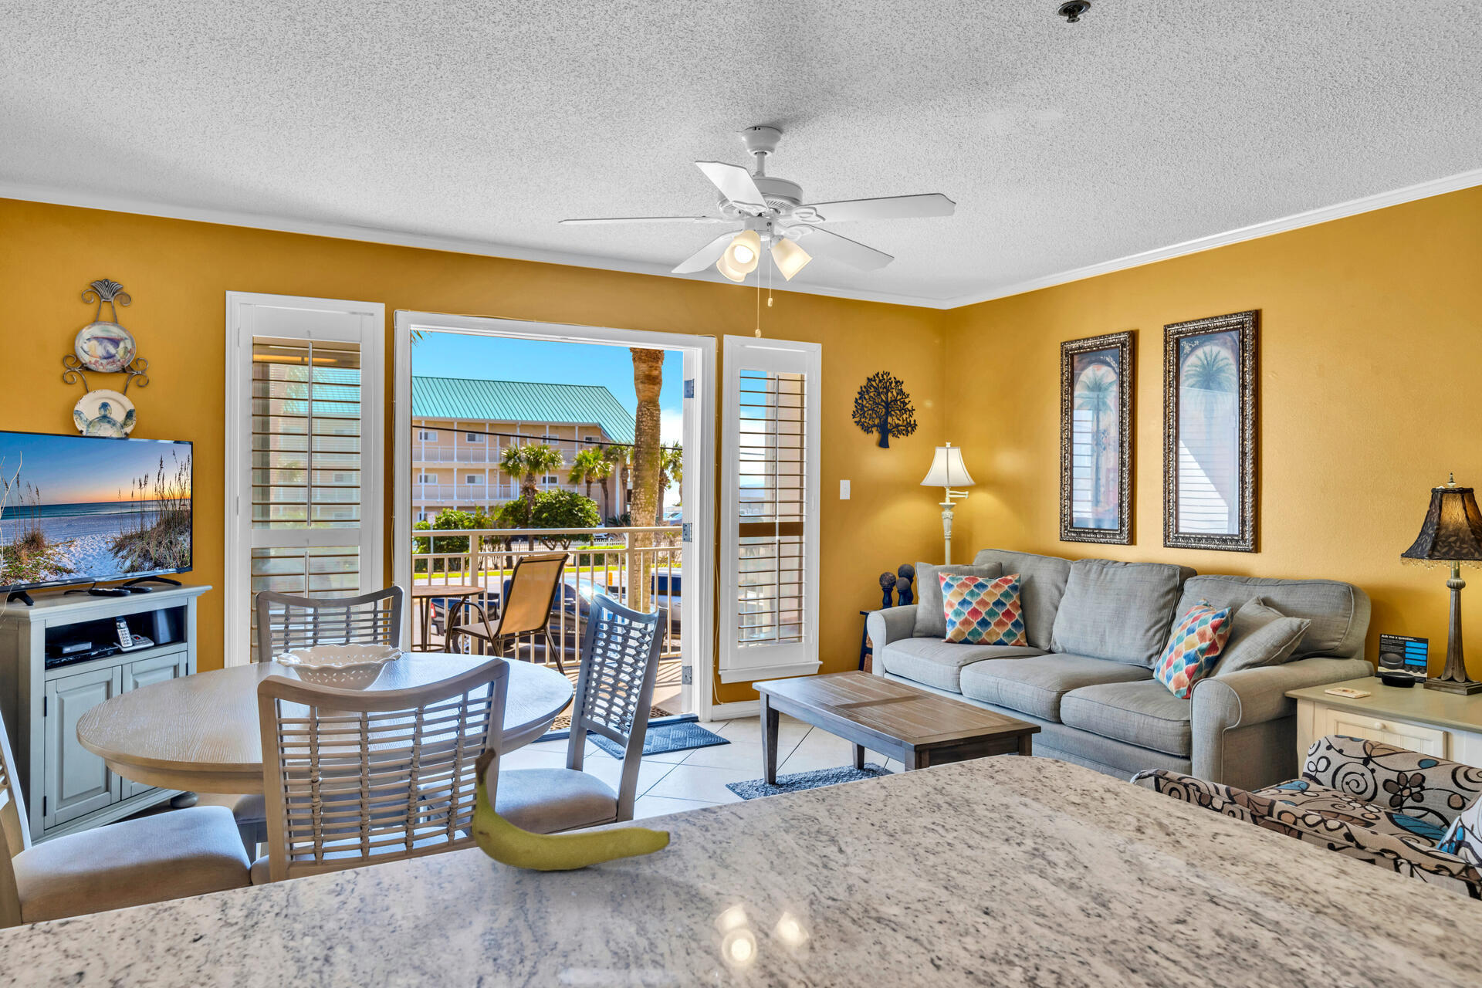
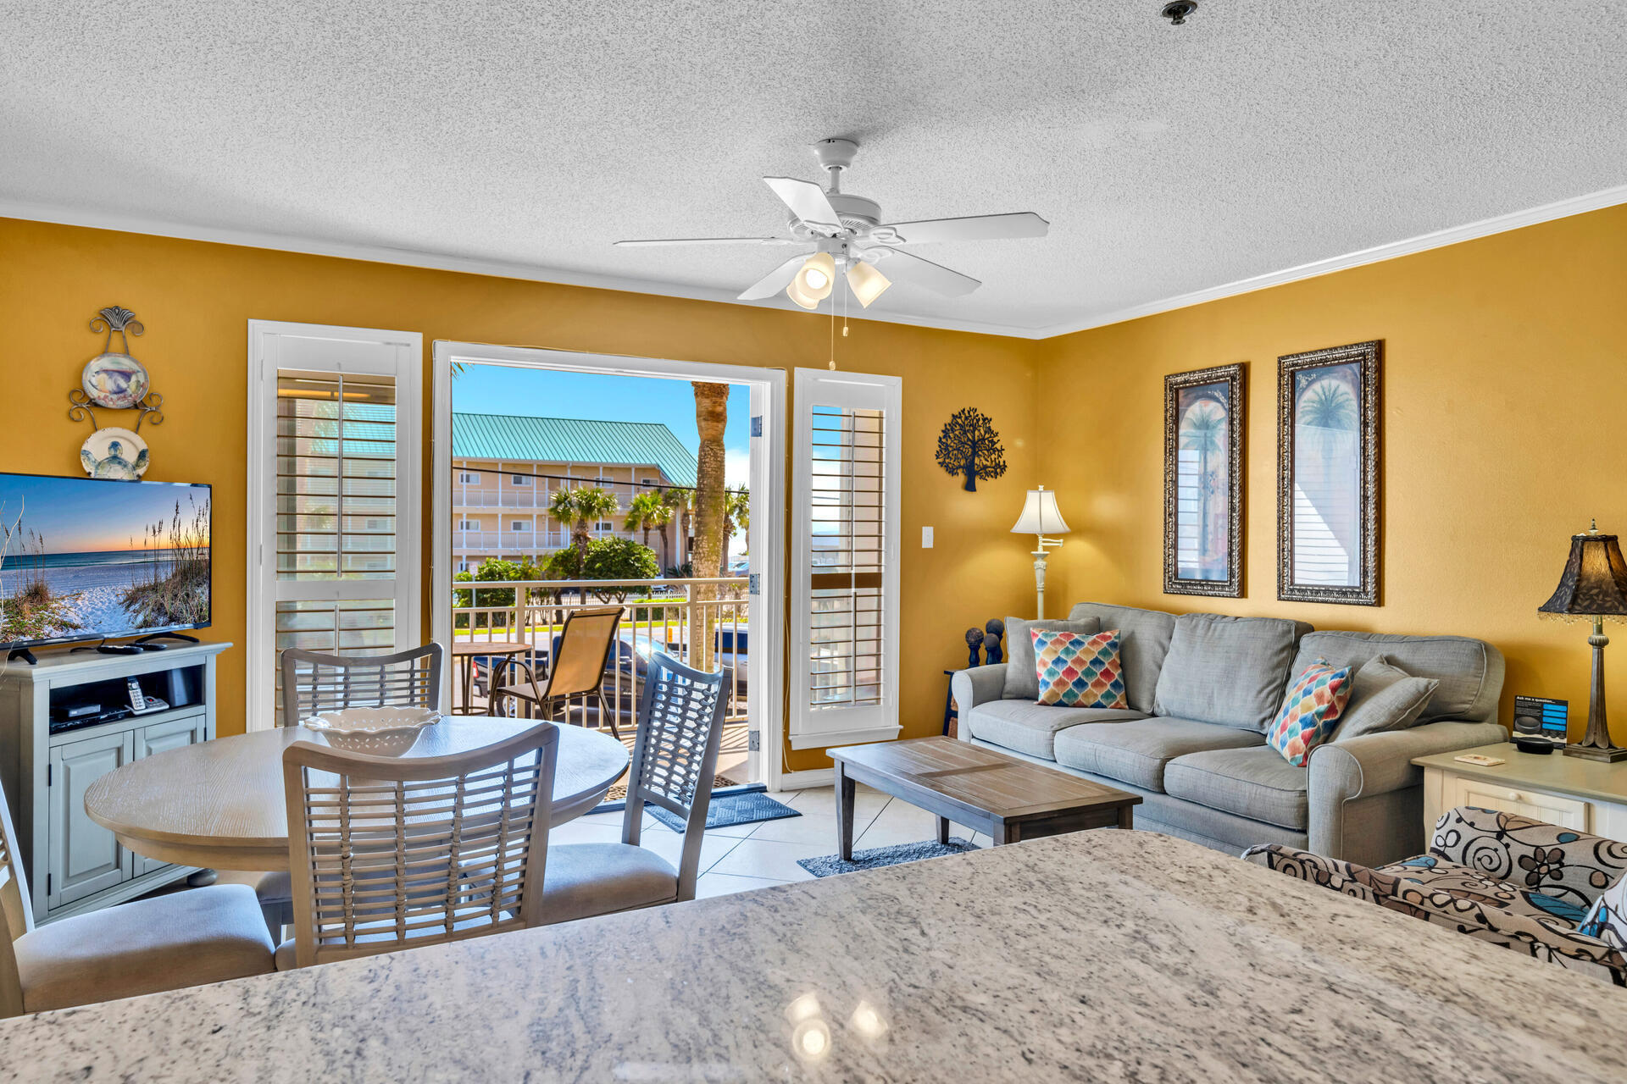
- banana [471,745,670,871]
